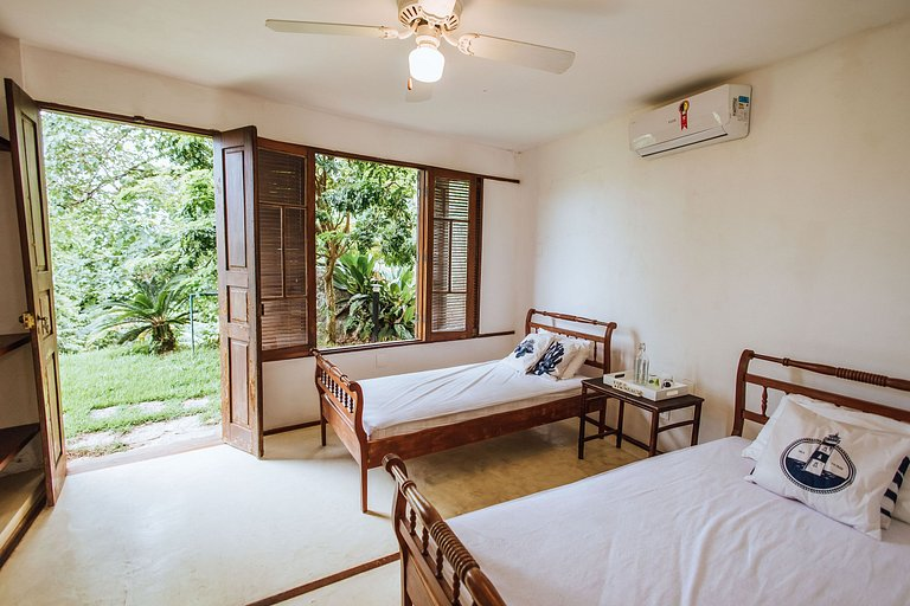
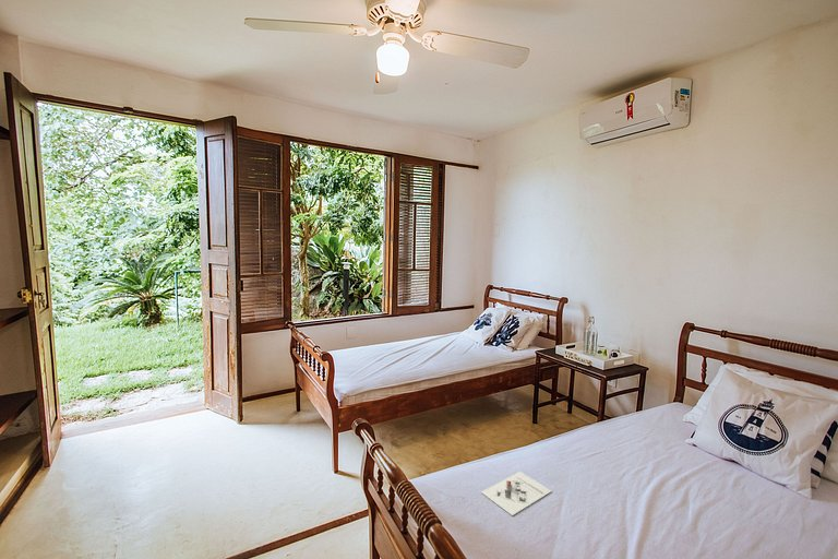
+ architectural model [480,471,552,516]
